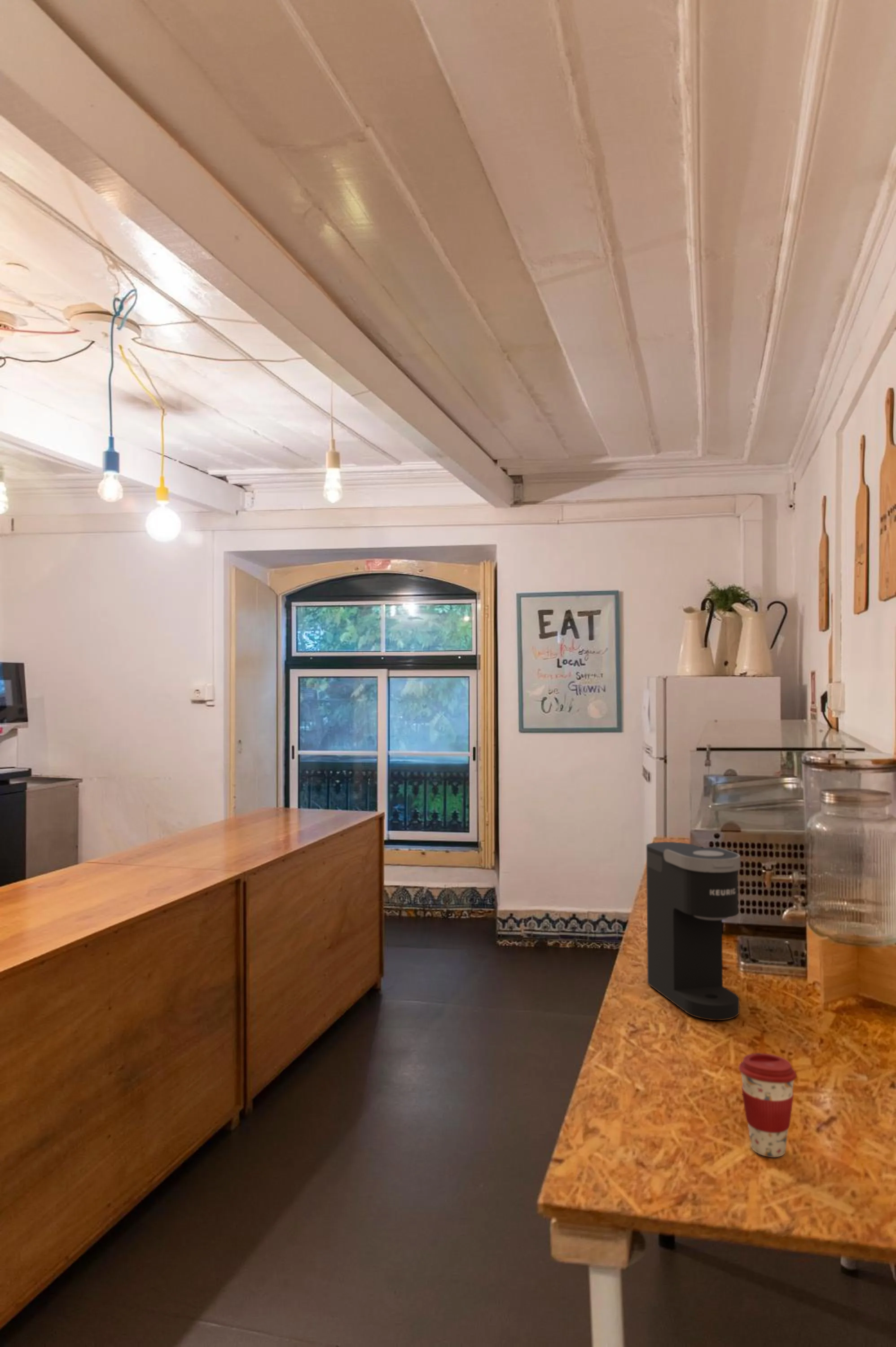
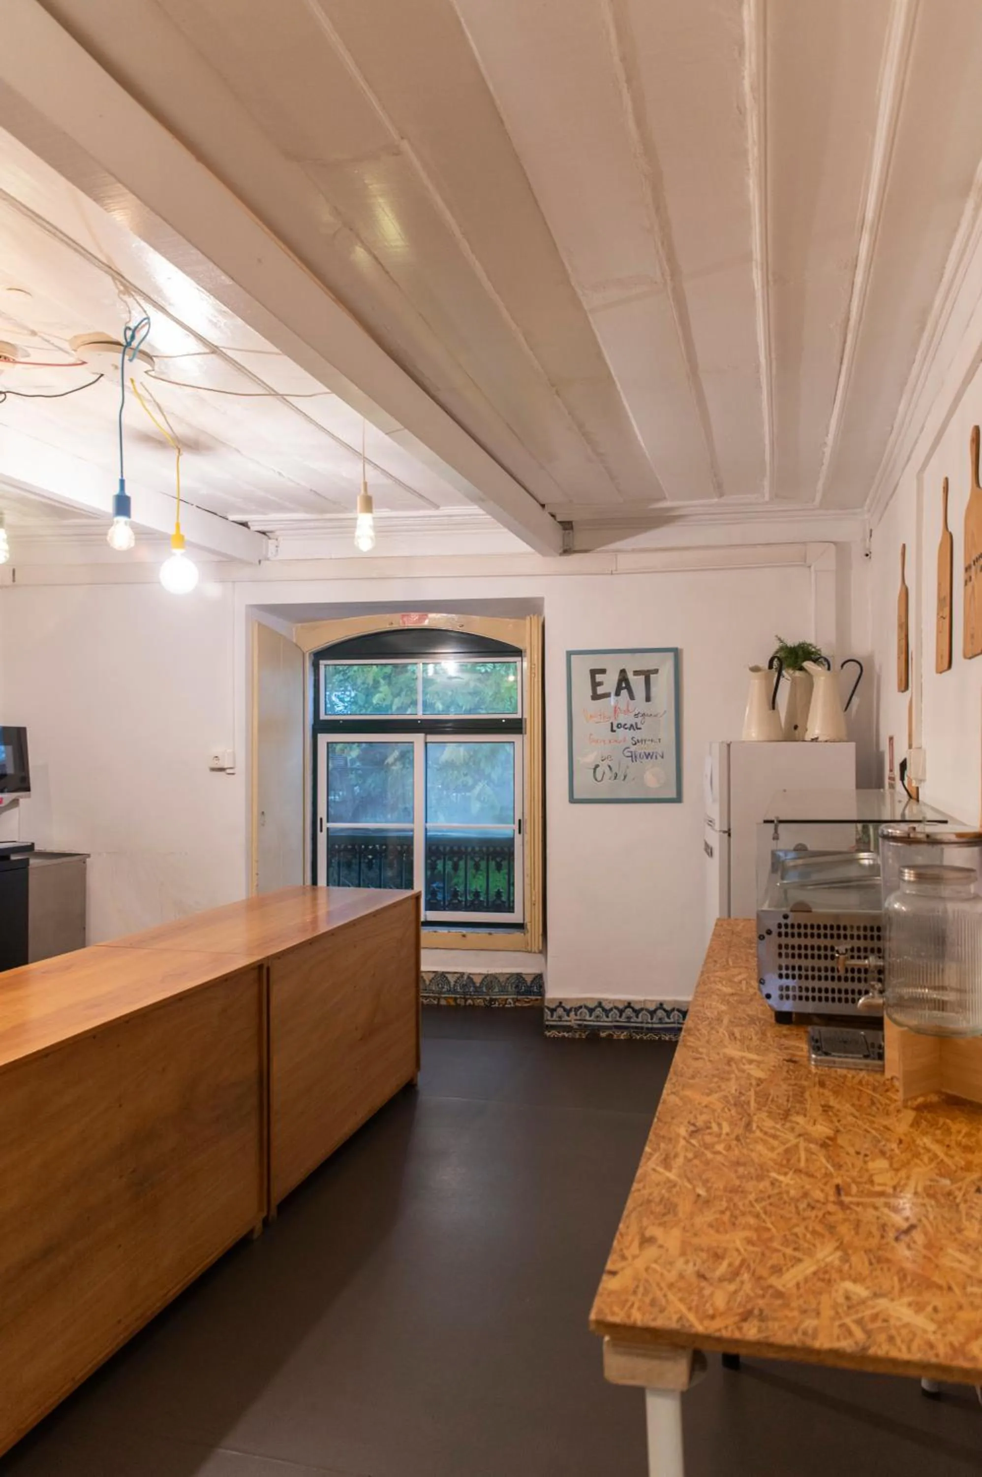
- coffee maker [646,841,741,1021]
- coffee cup [738,1052,797,1158]
